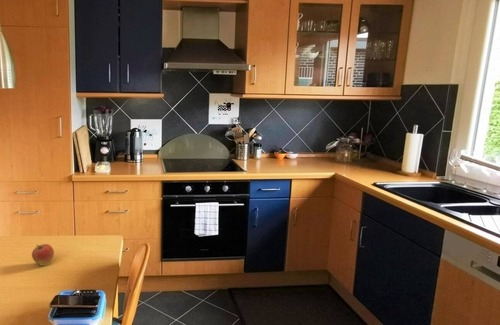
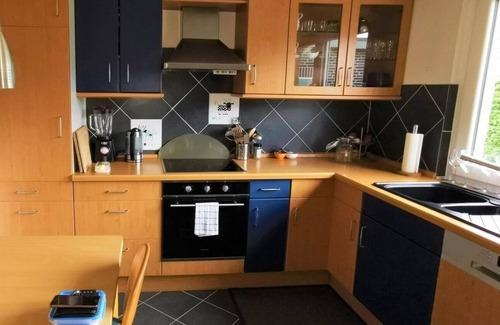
- fruit [31,243,55,267]
